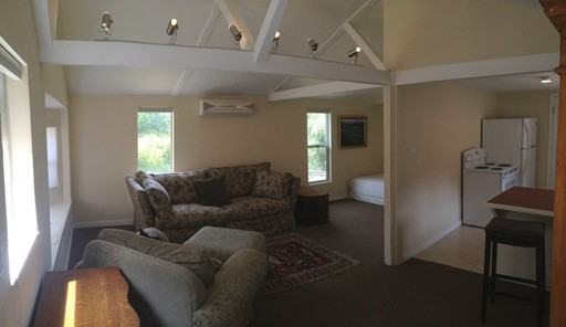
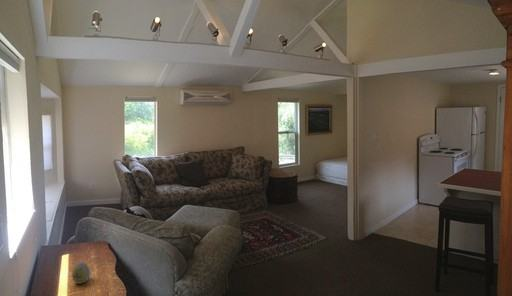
+ decorative egg [71,261,91,285]
